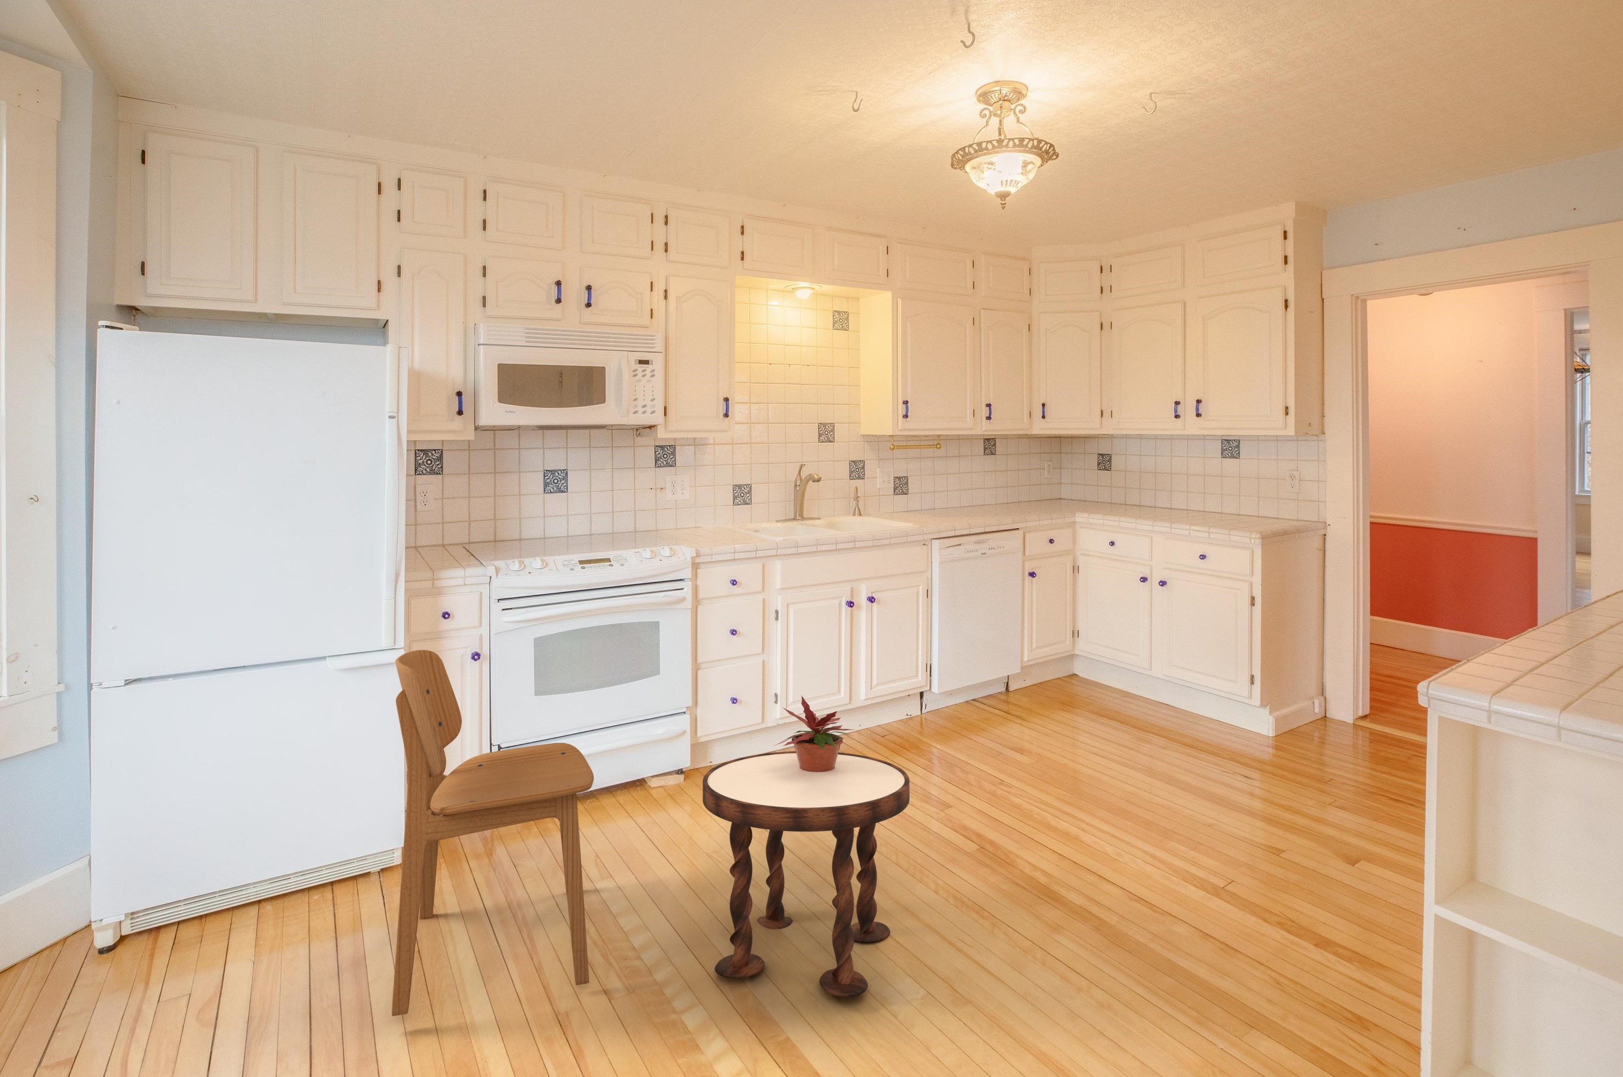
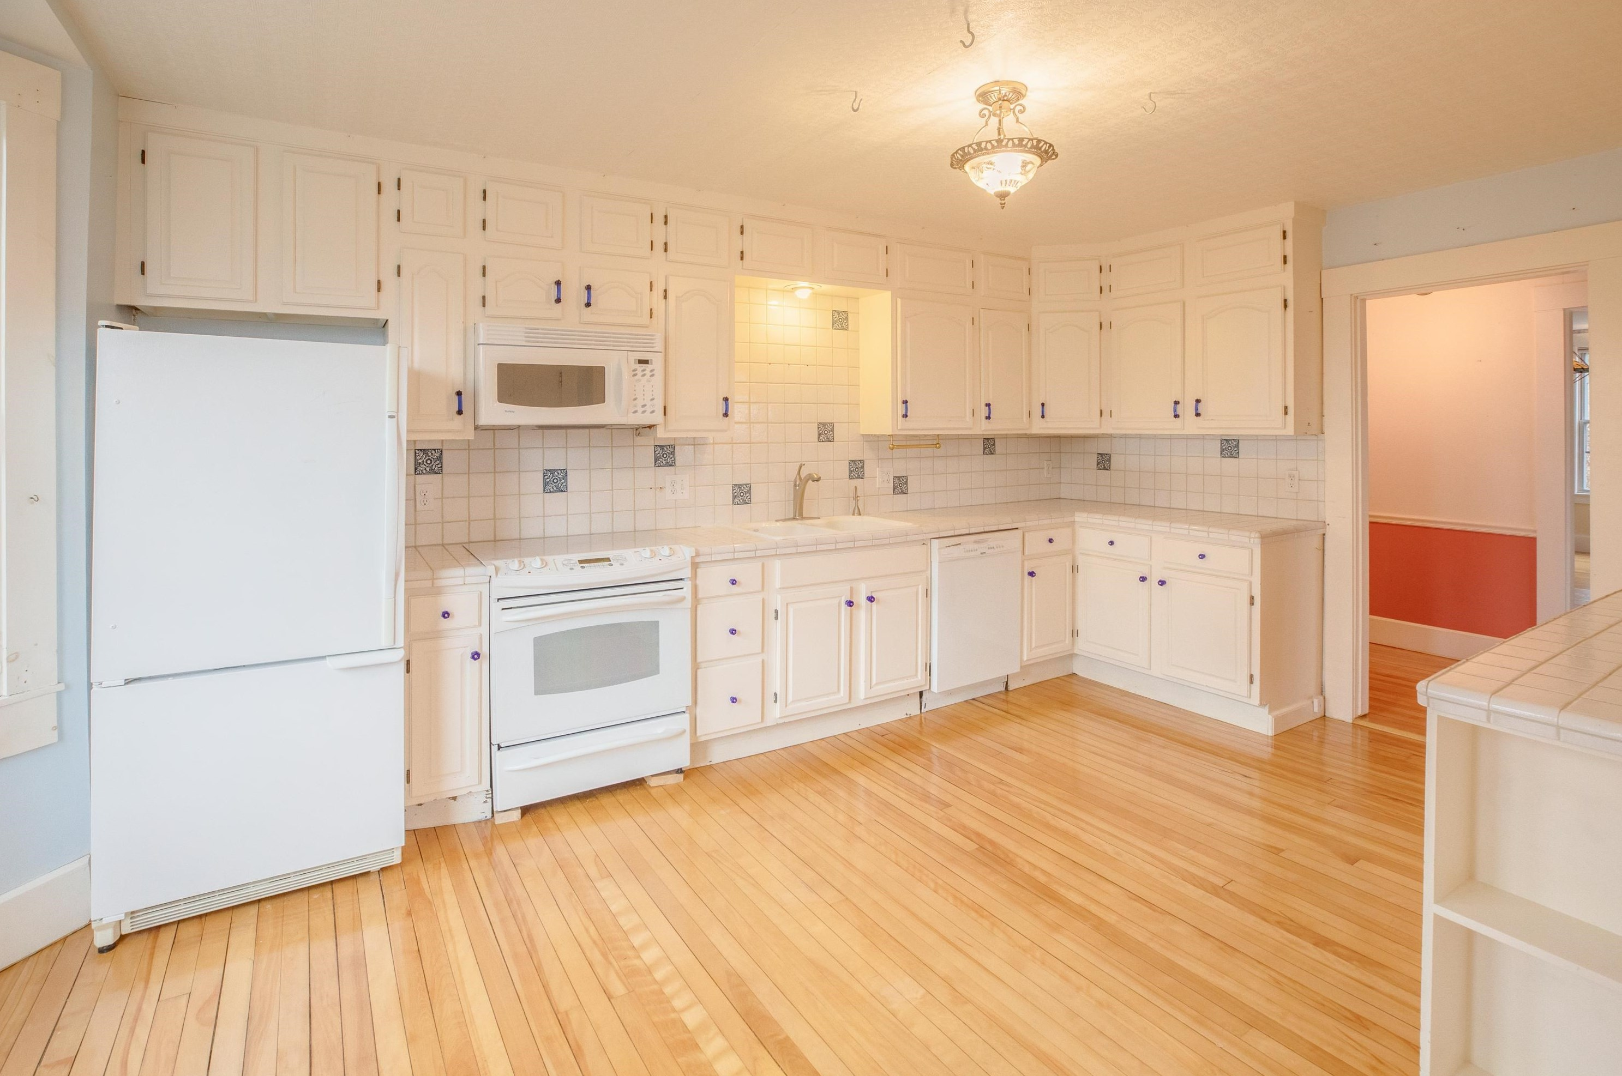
- side table [702,751,910,998]
- dining chair [391,649,594,1017]
- potted plant [774,694,856,772]
